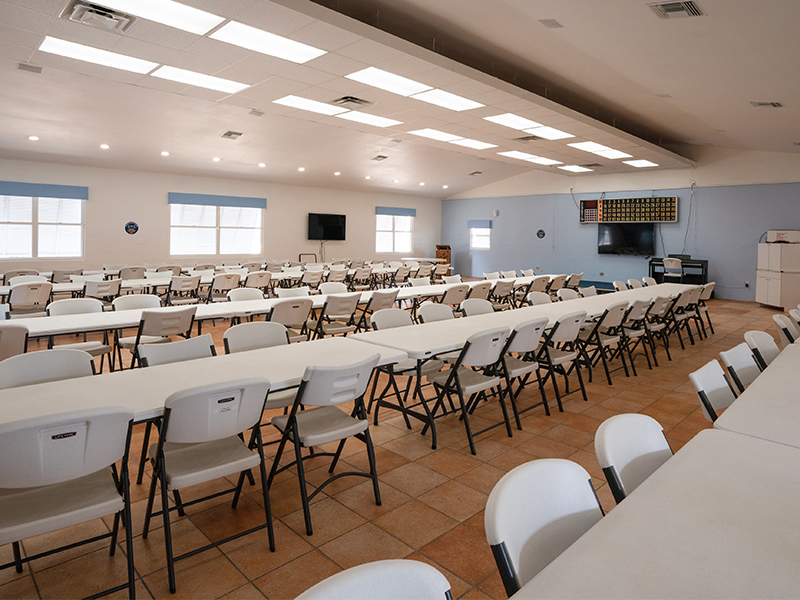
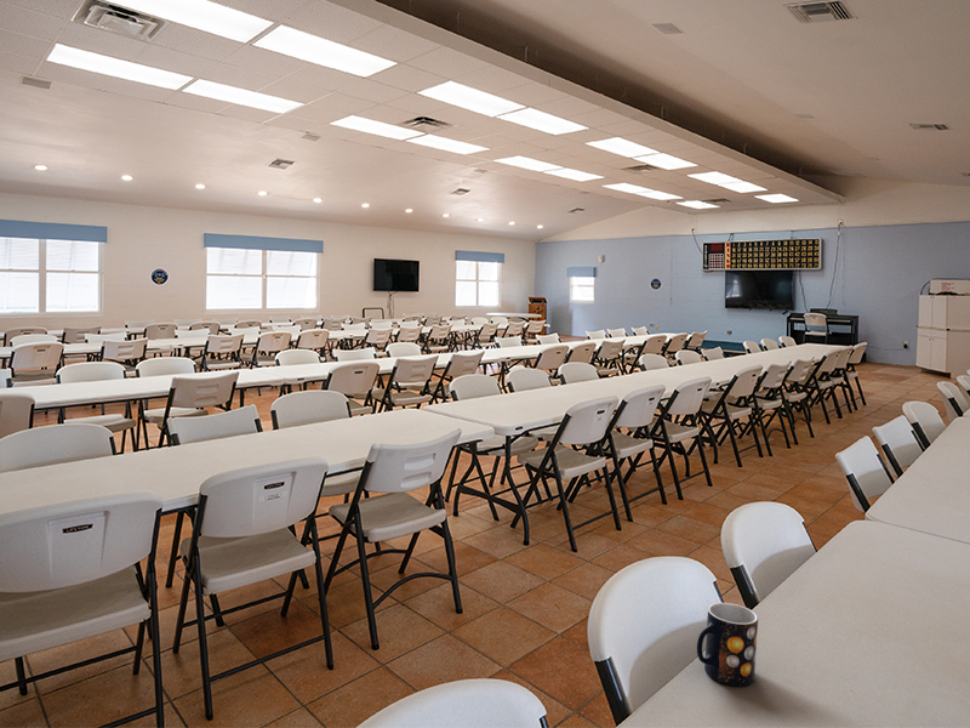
+ mug [696,602,759,688]
